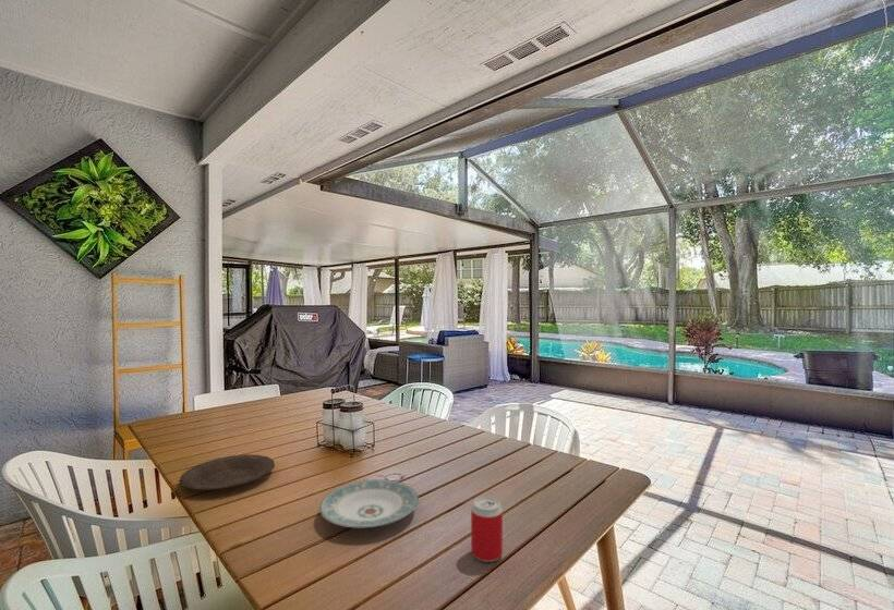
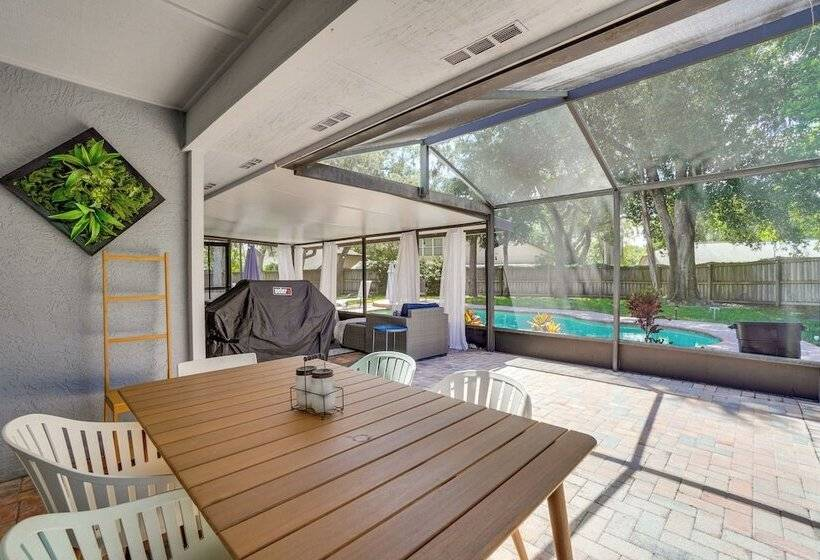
- plate [179,453,276,491]
- beverage can [470,496,504,563]
- plate [318,478,420,528]
